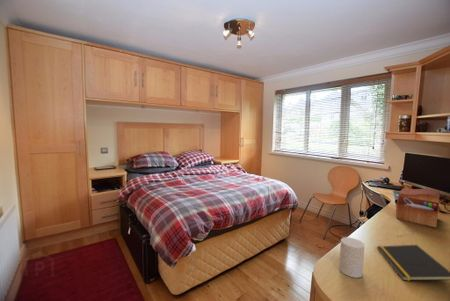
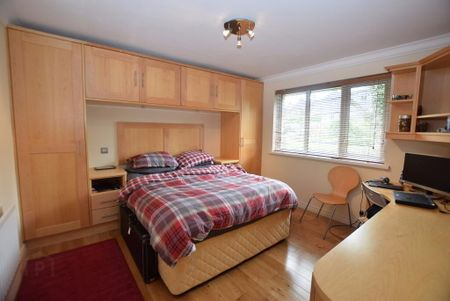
- sewing box [395,187,441,228]
- notepad [377,244,450,282]
- cup [338,236,365,279]
